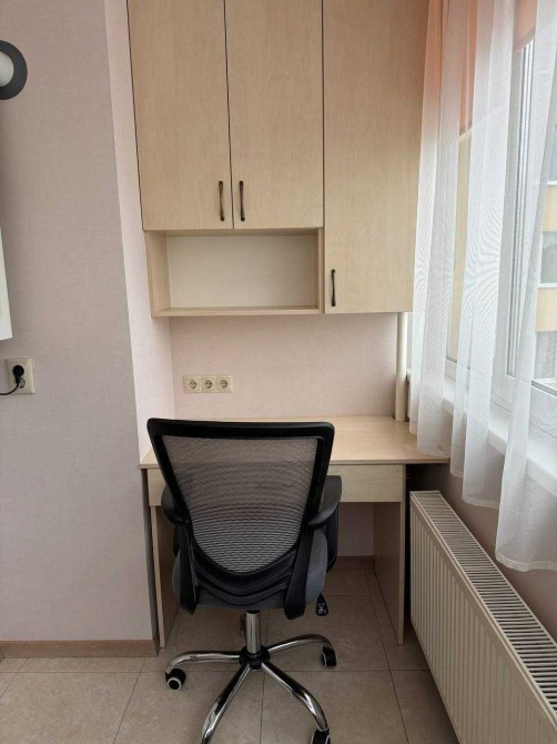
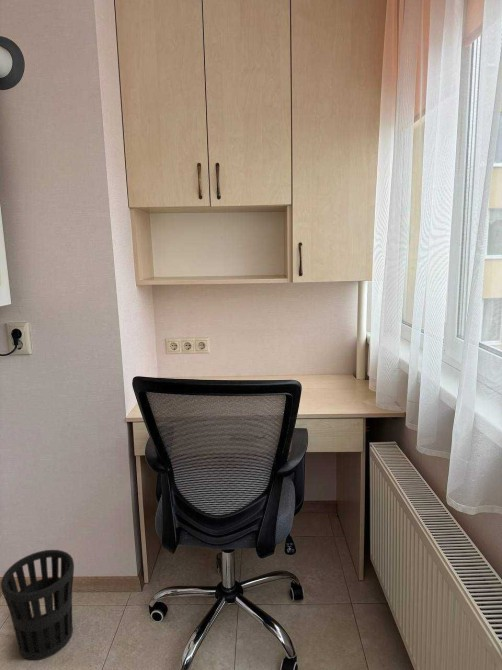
+ wastebasket [0,549,75,661]
